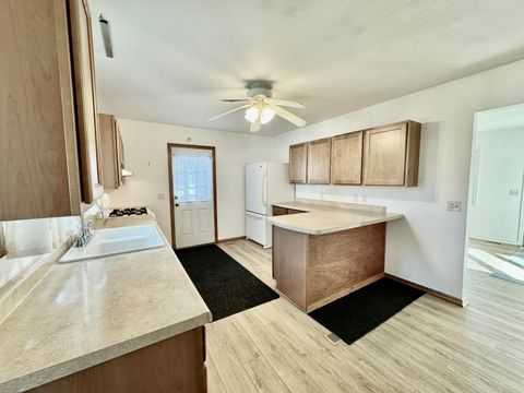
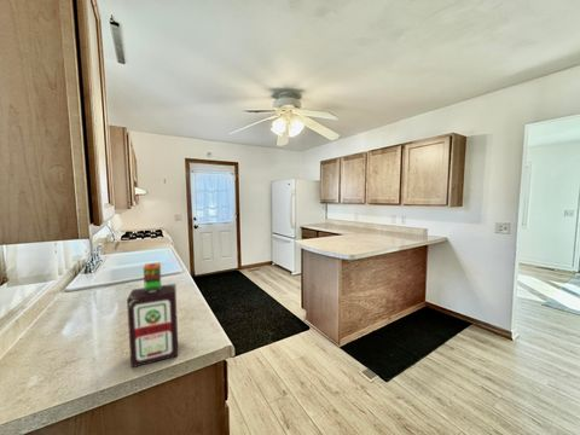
+ bottle [126,261,179,369]
